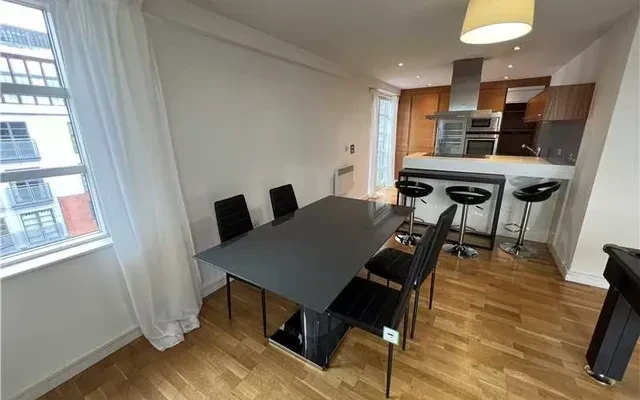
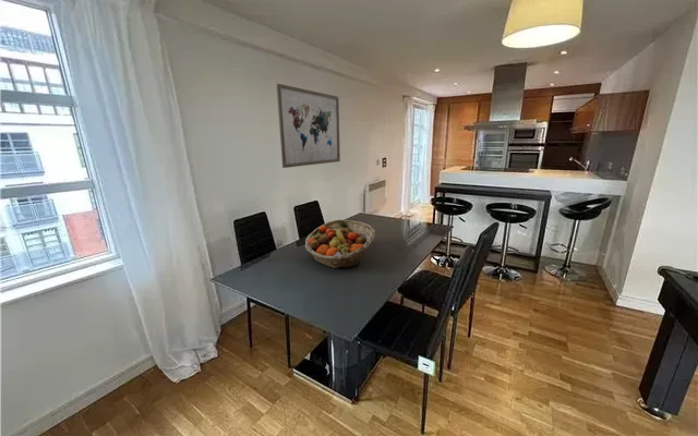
+ wall art [276,83,341,169]
+ fruit basket [304,219,376,269]
